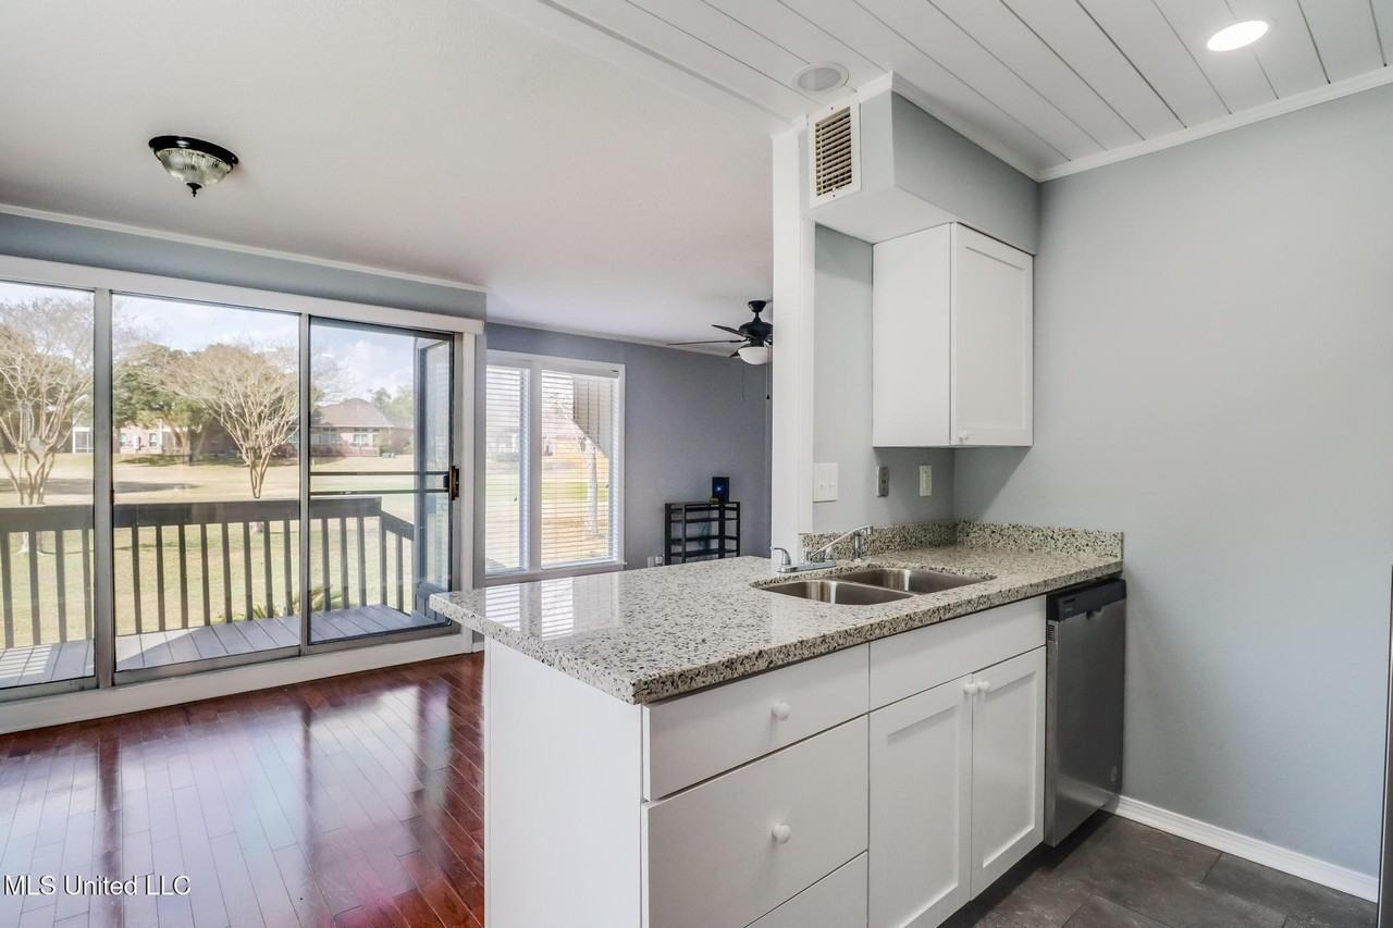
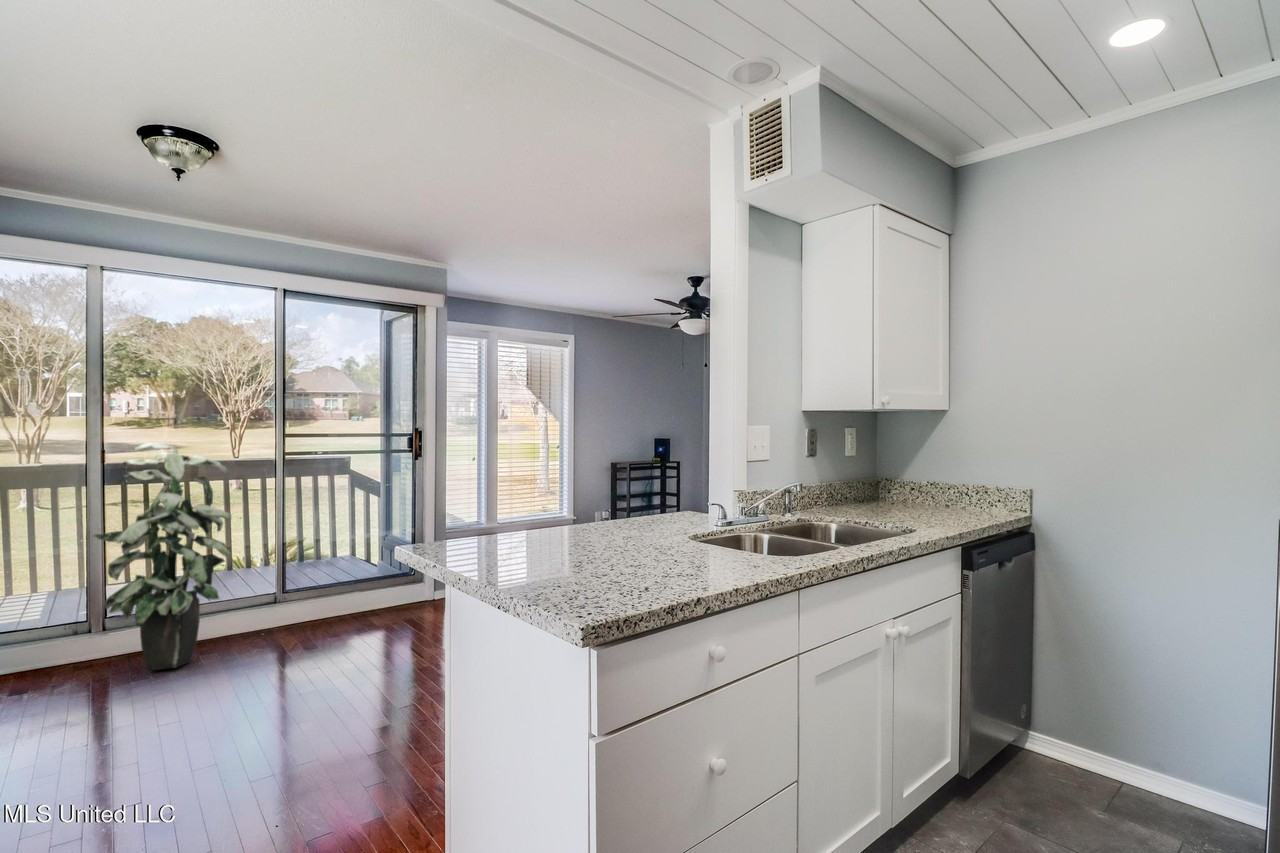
+ indoor plant [90,442,232,671]
